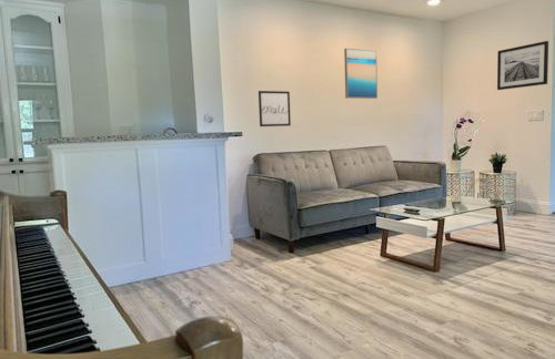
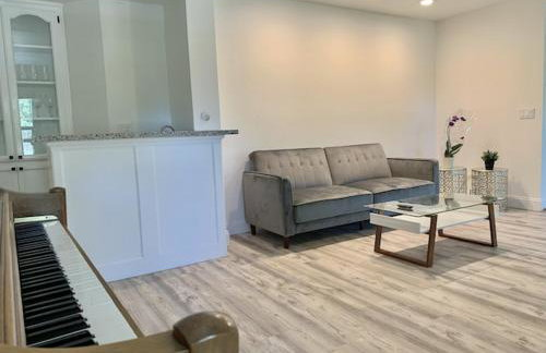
- wall art [343,48,379,100]
- wall art [258,90,292,127]
- wall art [496,40,549,91]
